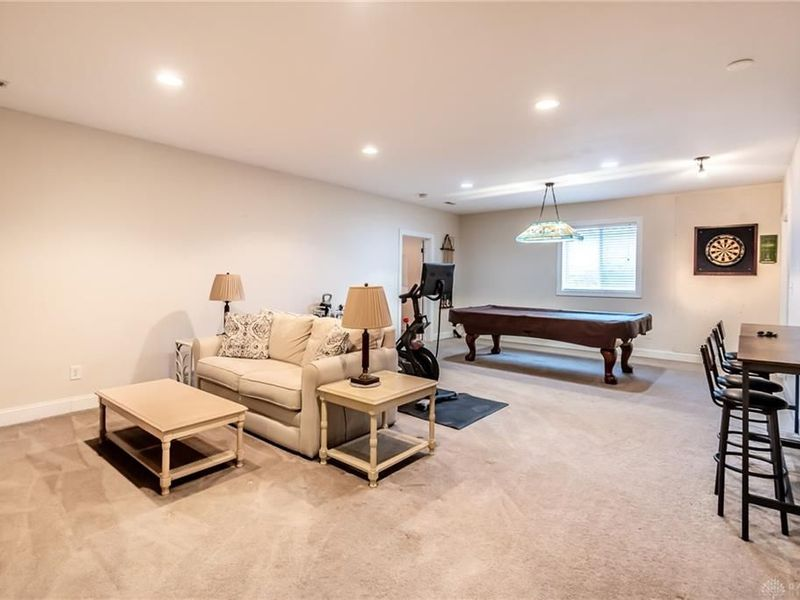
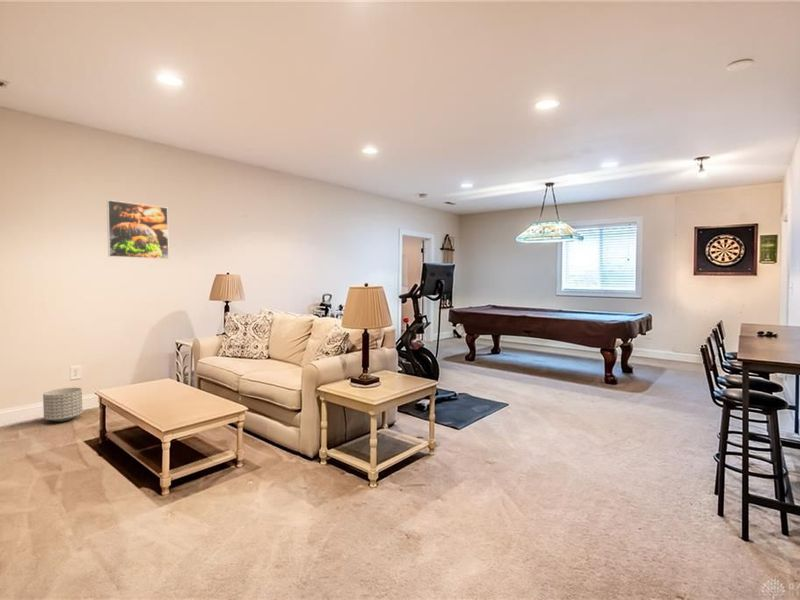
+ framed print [106,199,170,260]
+ planter [42,387,83,423]
